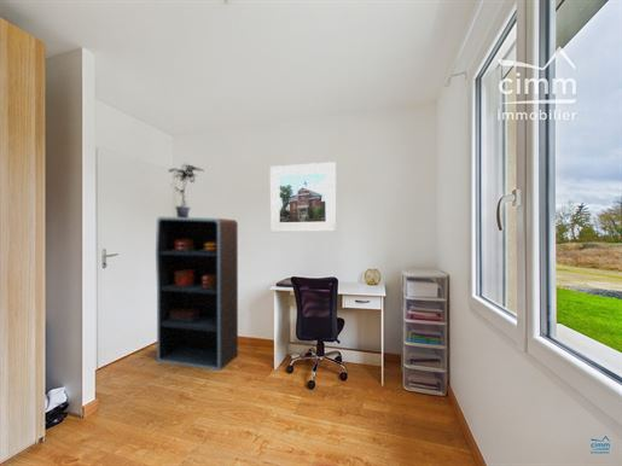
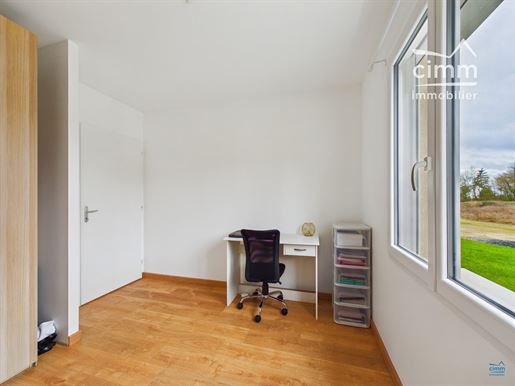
- potted plant [167,163,203,217]
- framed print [269,161,337,233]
- bookshelf [155,216,239,372]
